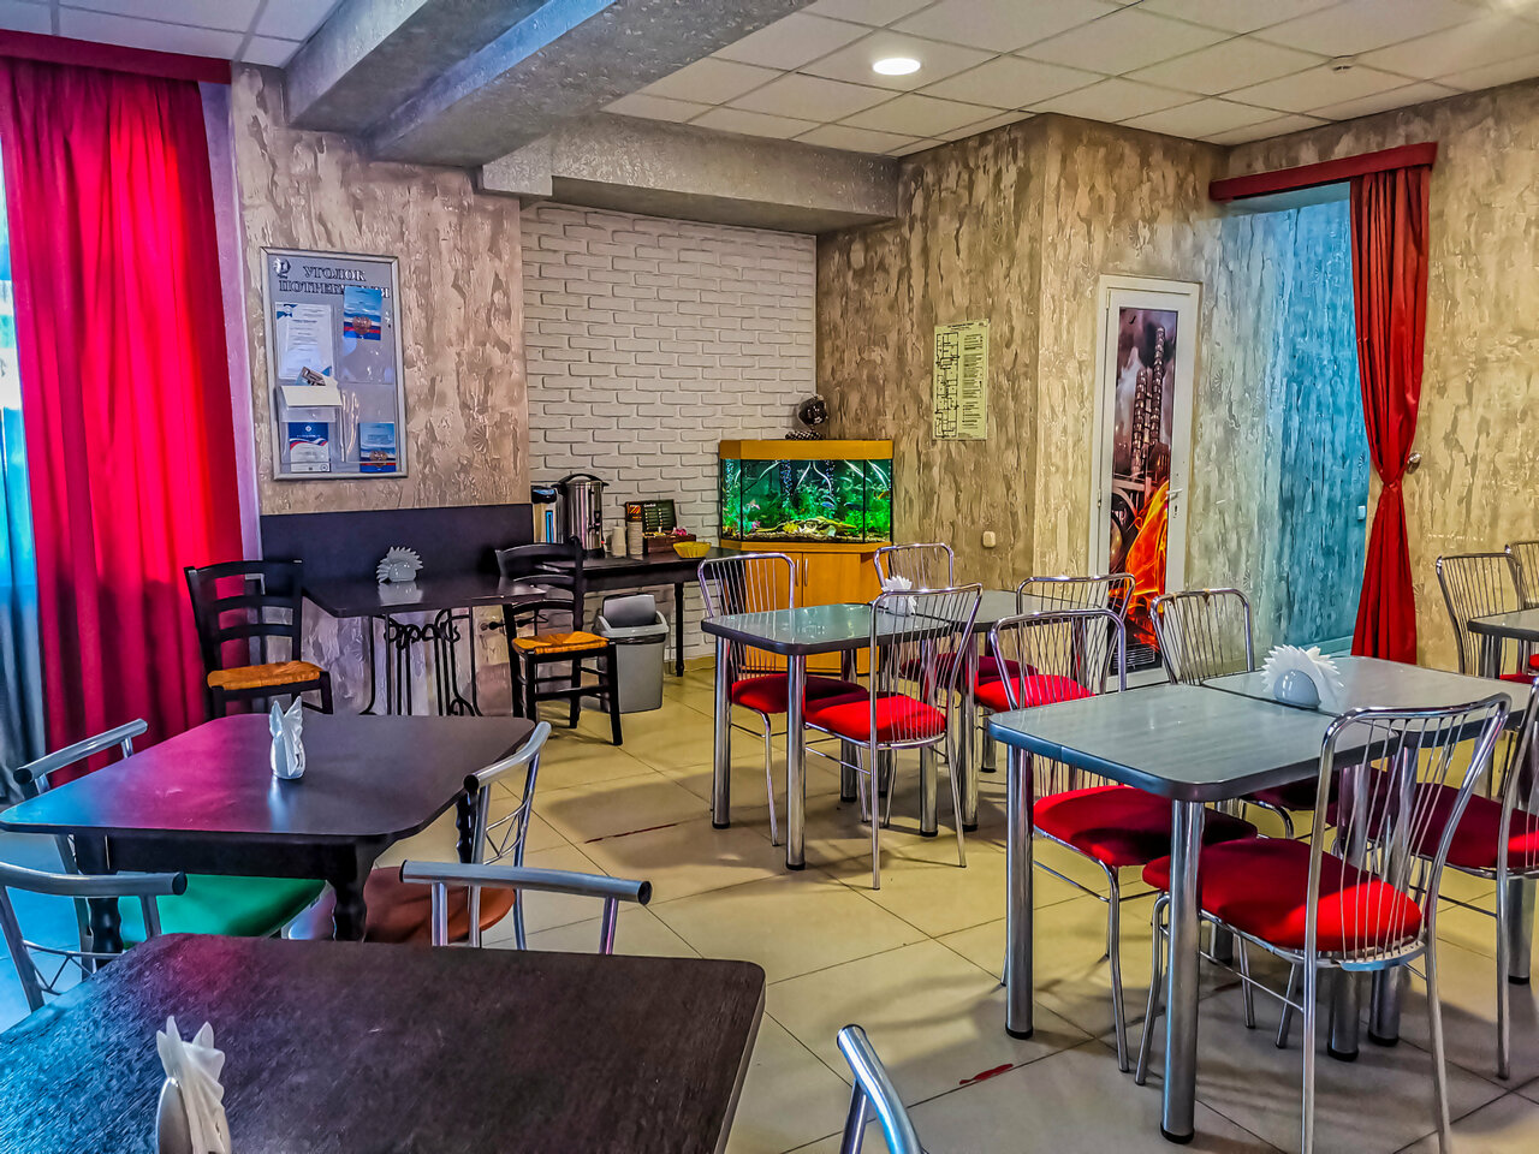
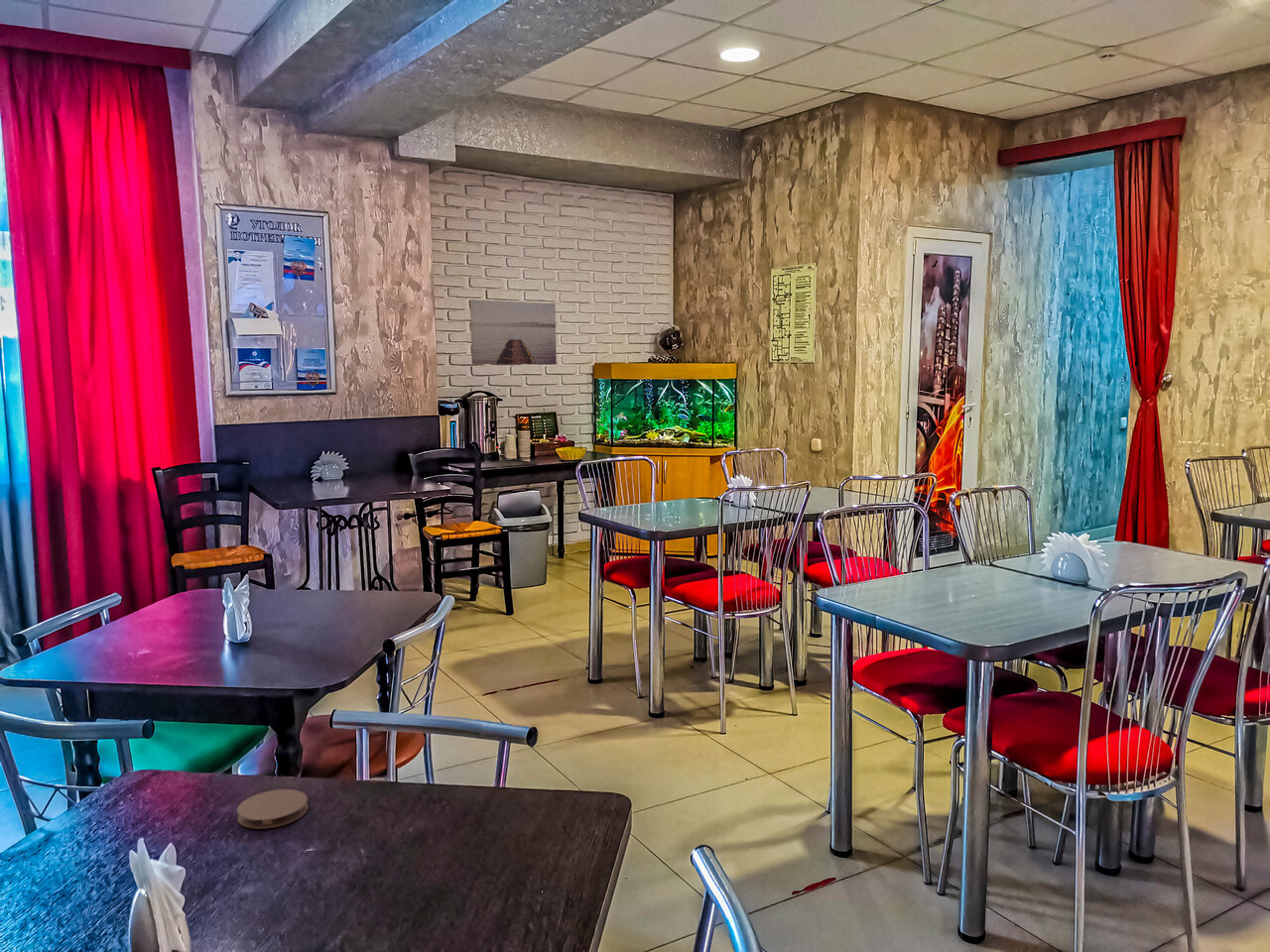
+ wall art [469,298,558,365]
+ coaster [236,788,310,830]
